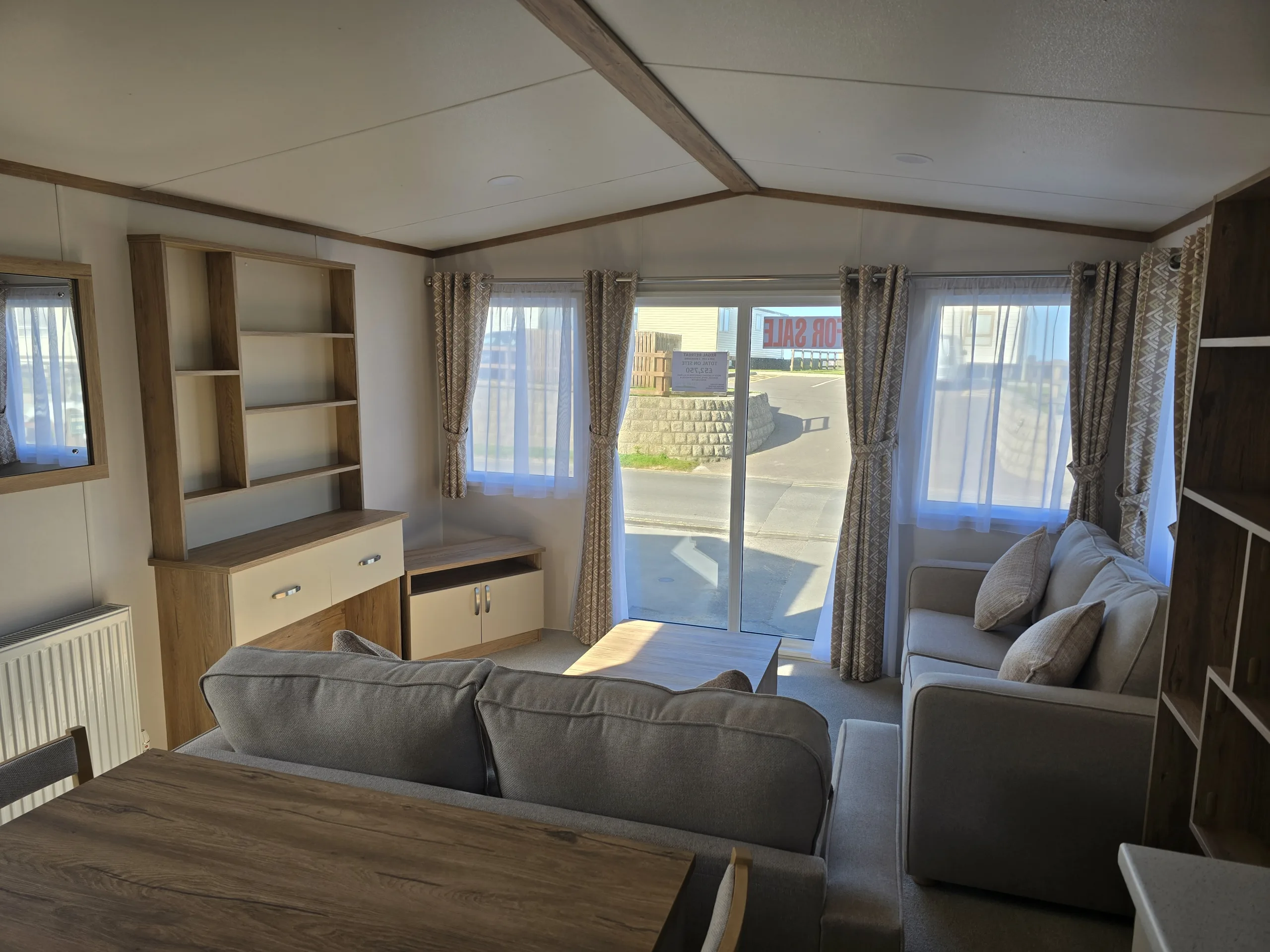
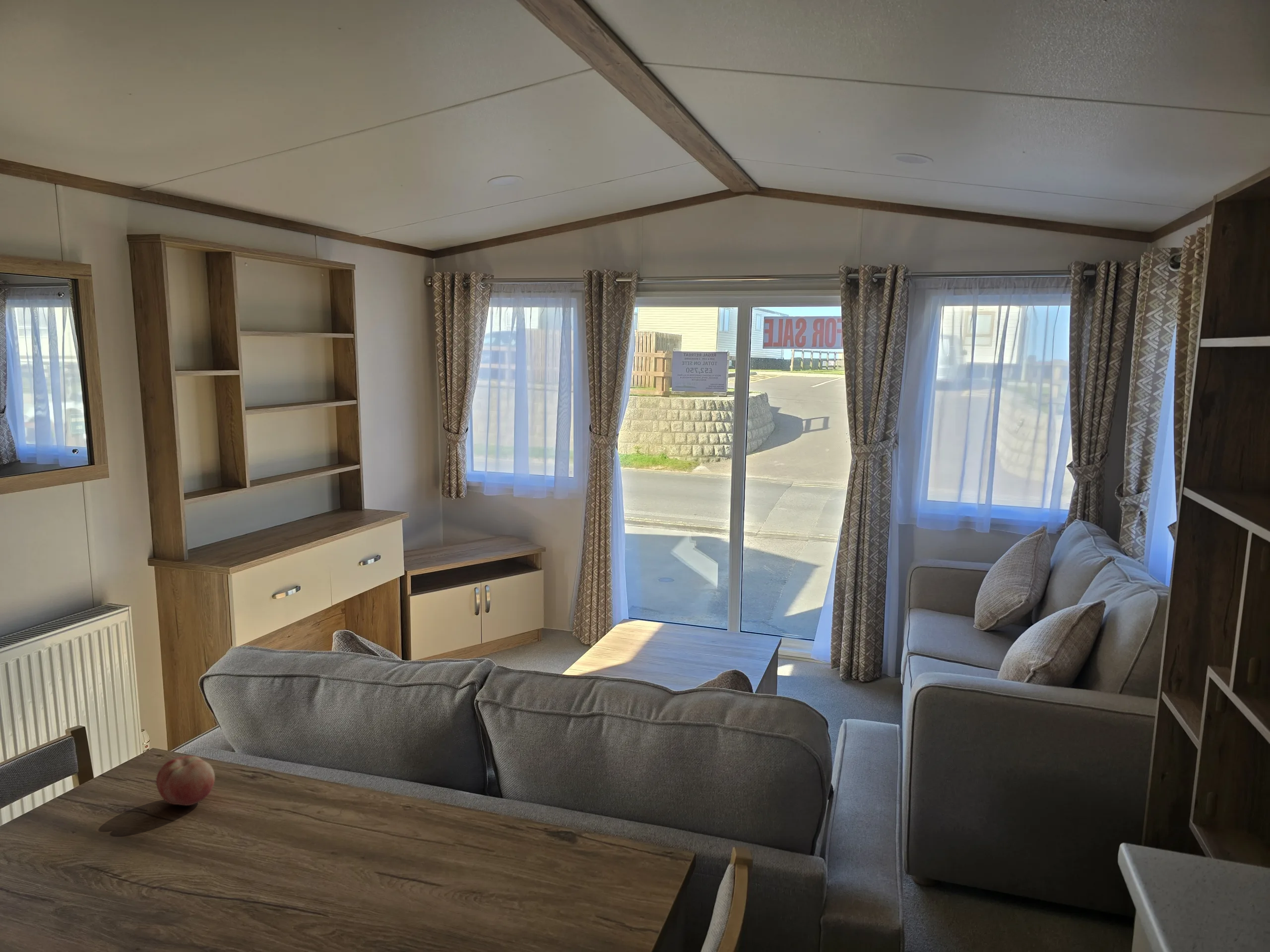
+ fruit [156,755,215,806]
